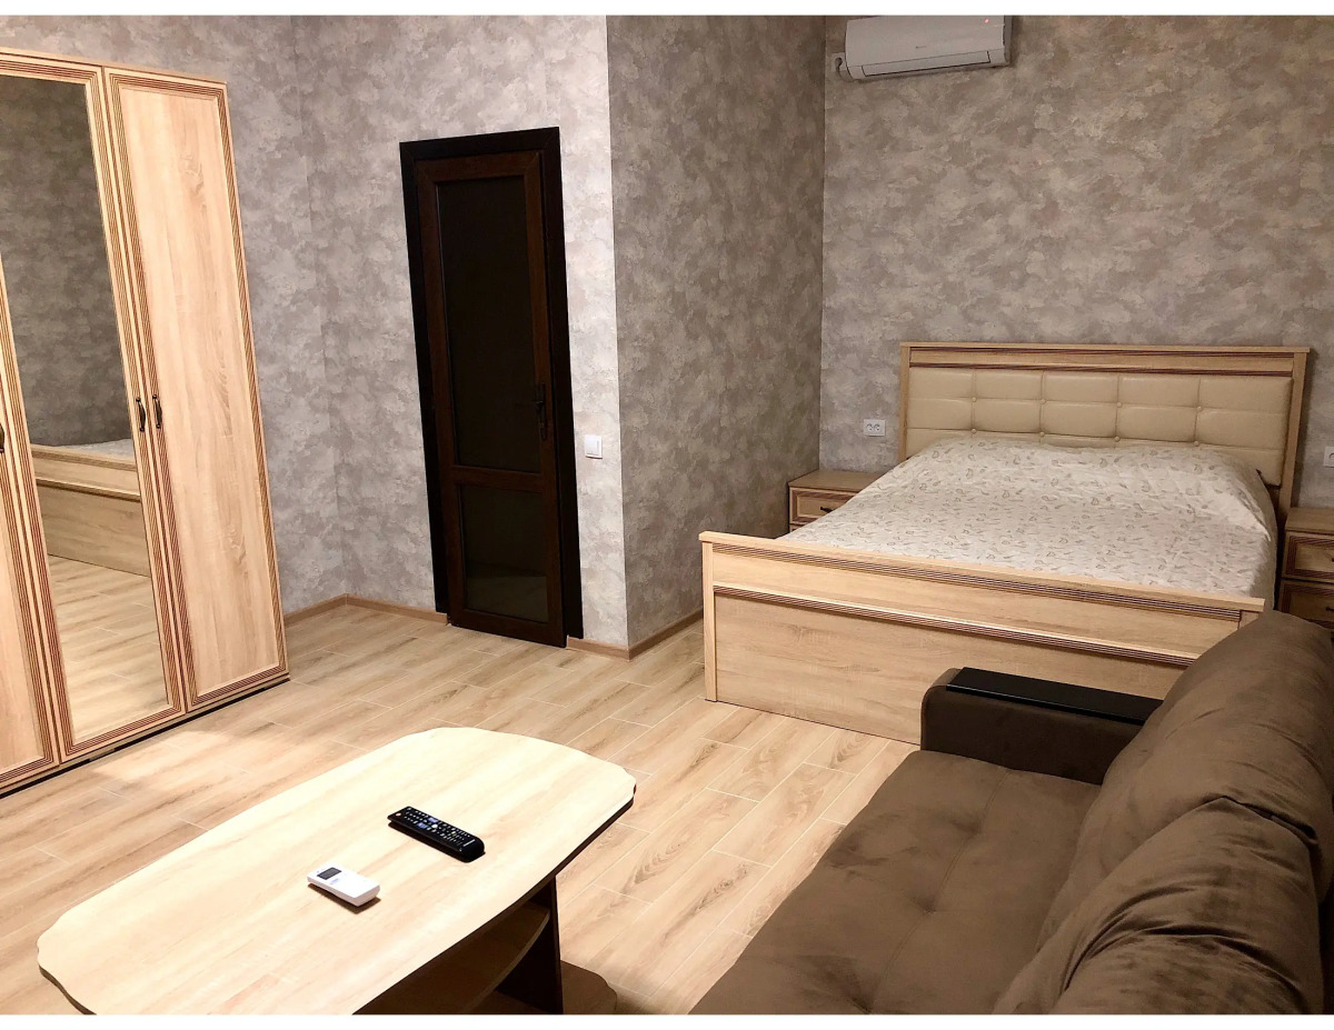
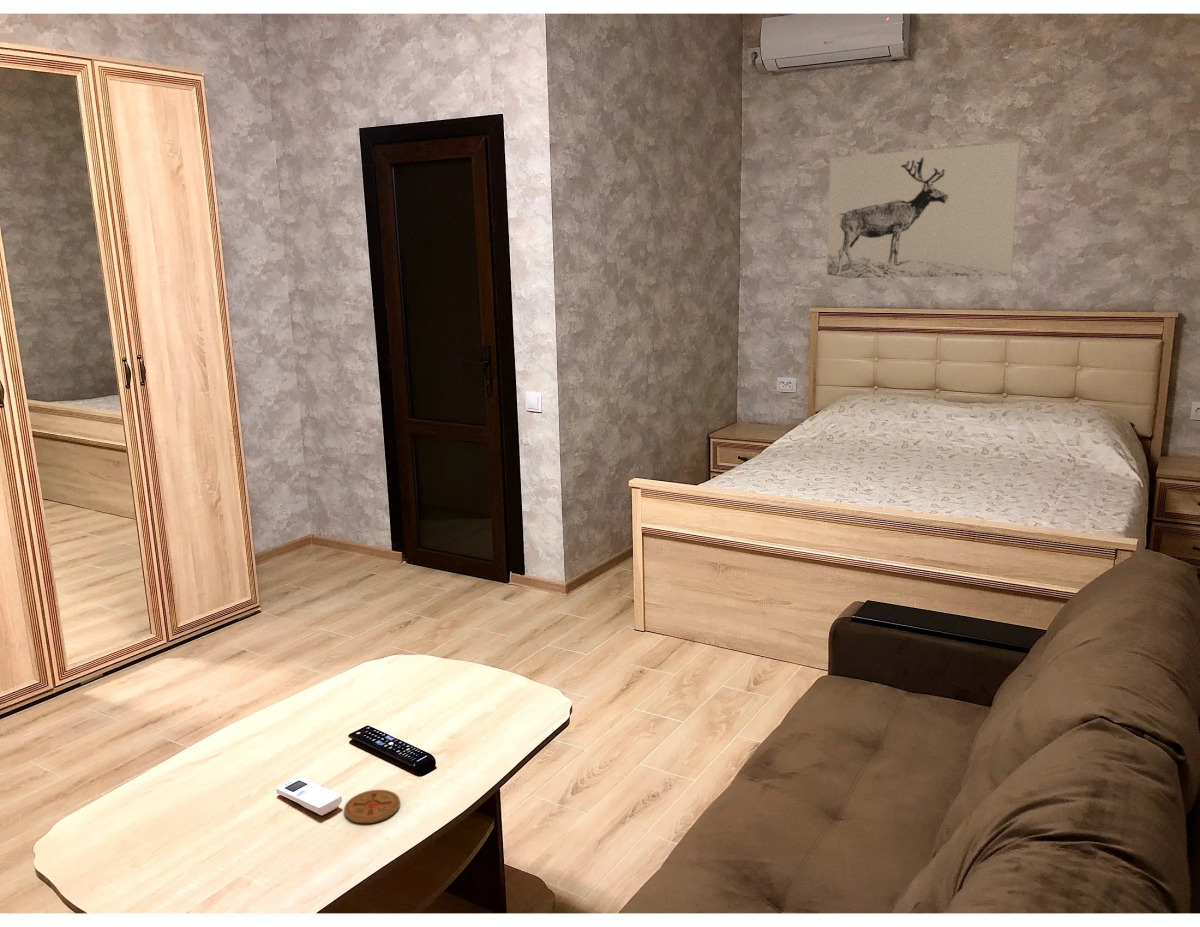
+ coaster [343,789,401,824]
+ wall art [826,141,1021,280]
